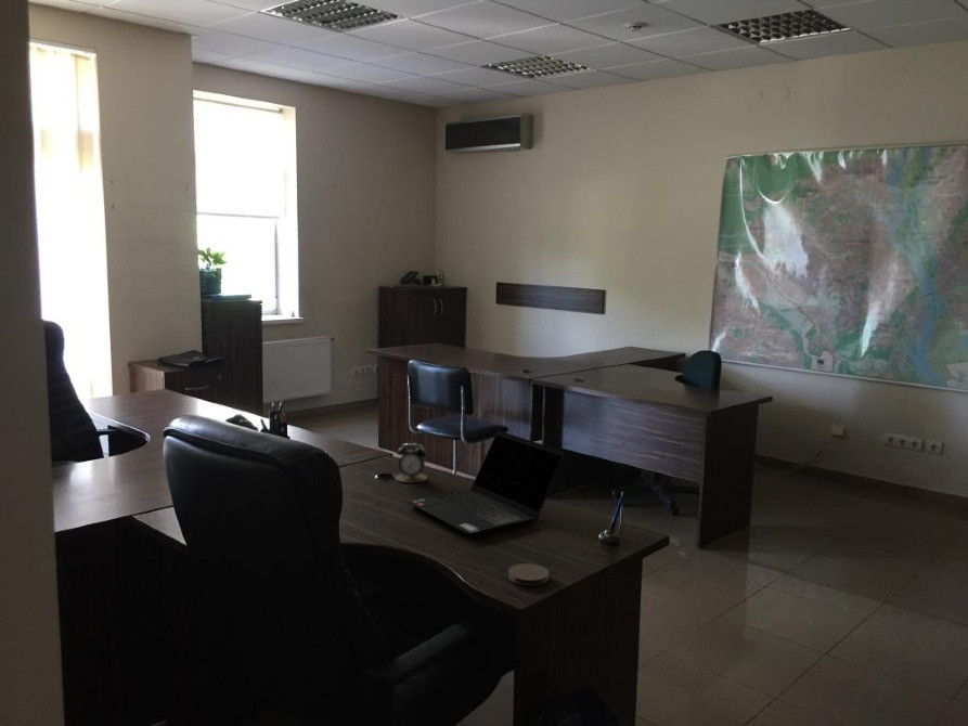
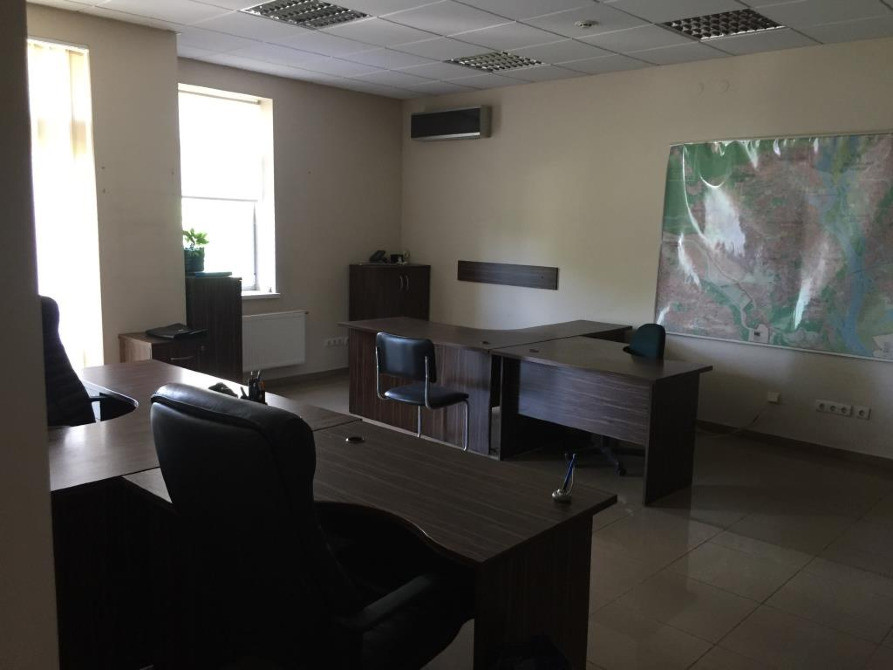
- laptop computer [405,430,567,537]
- coaster [507,562,551,587]
- alarm clock [393,442,429,484]
